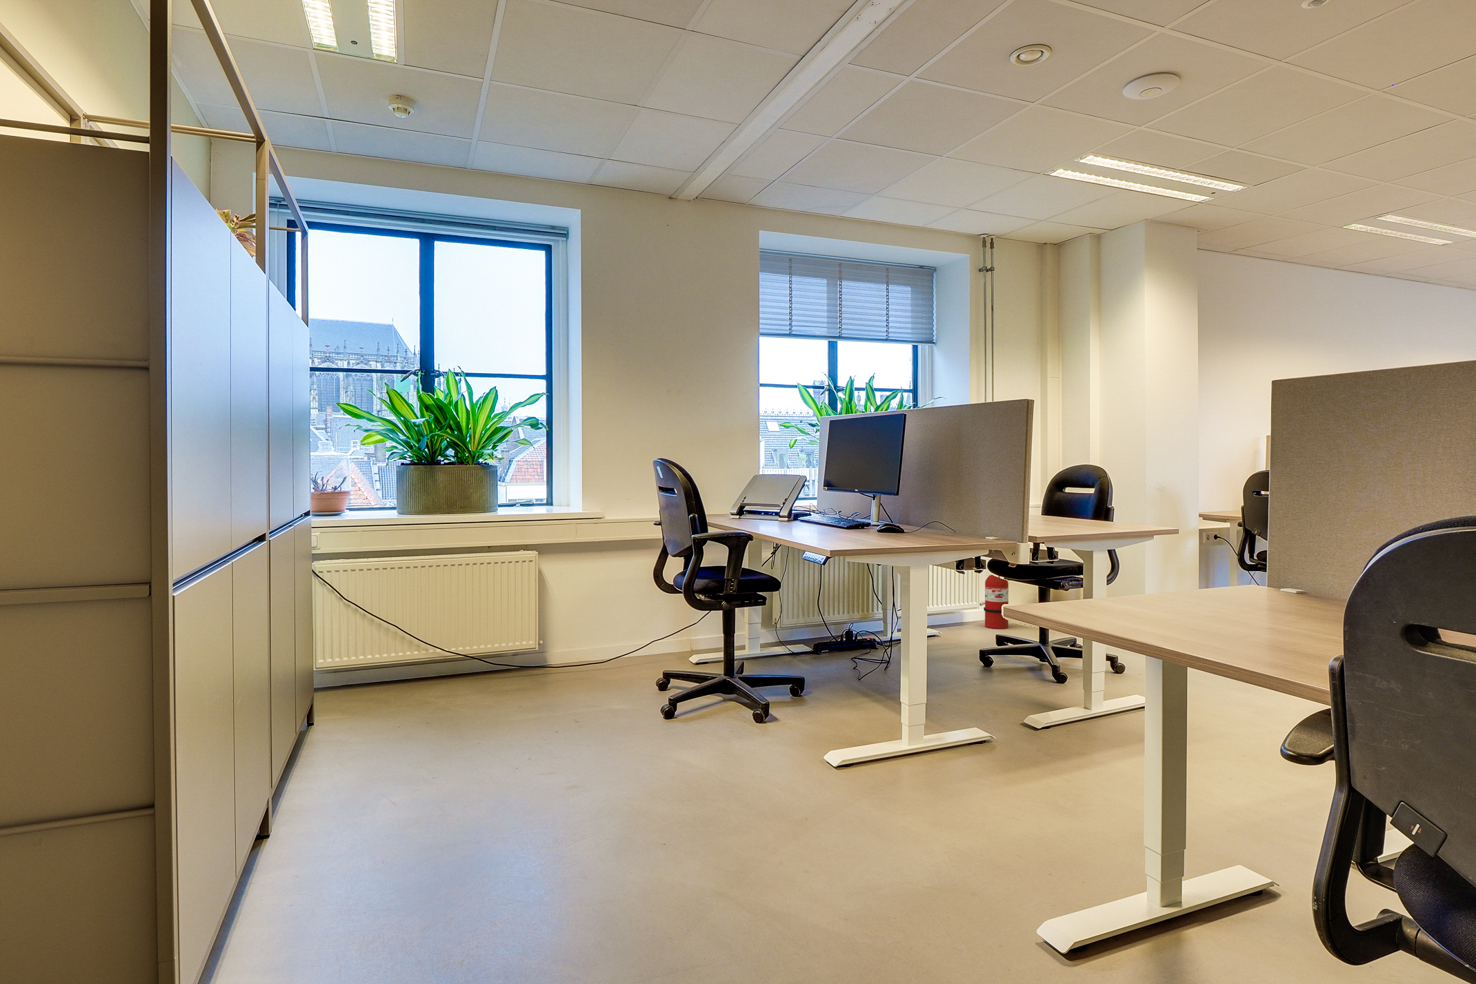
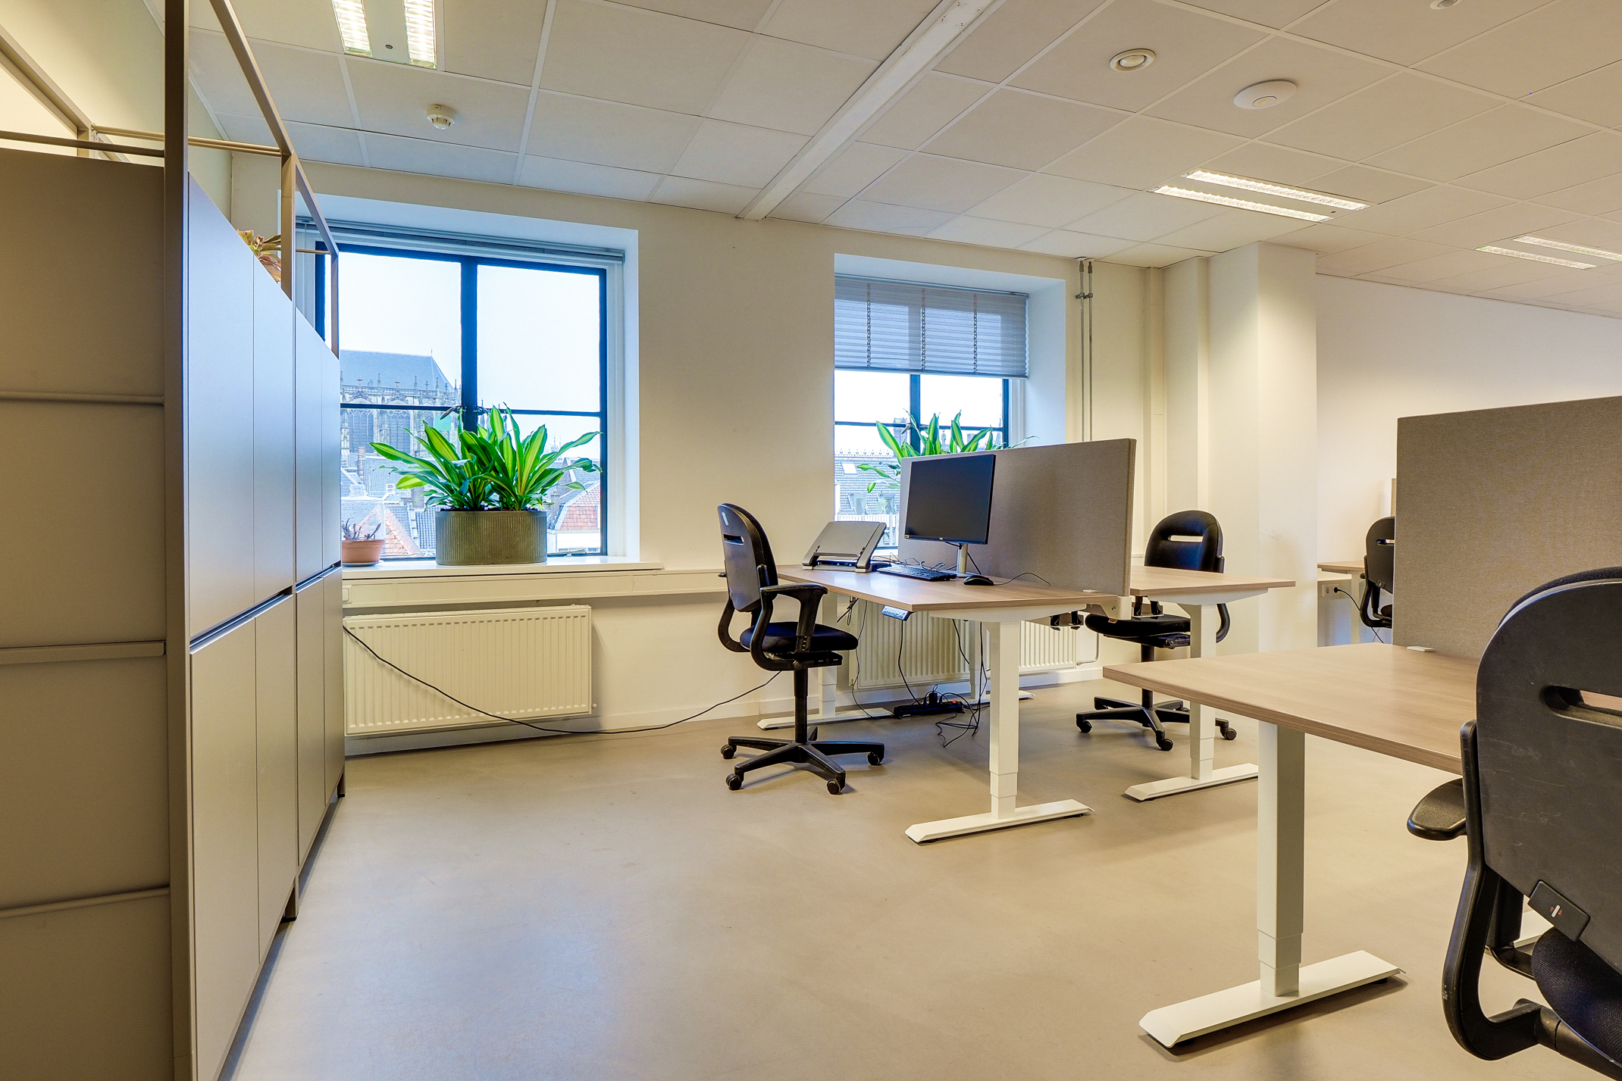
- fire extinguisher [983,574,1009,629]
